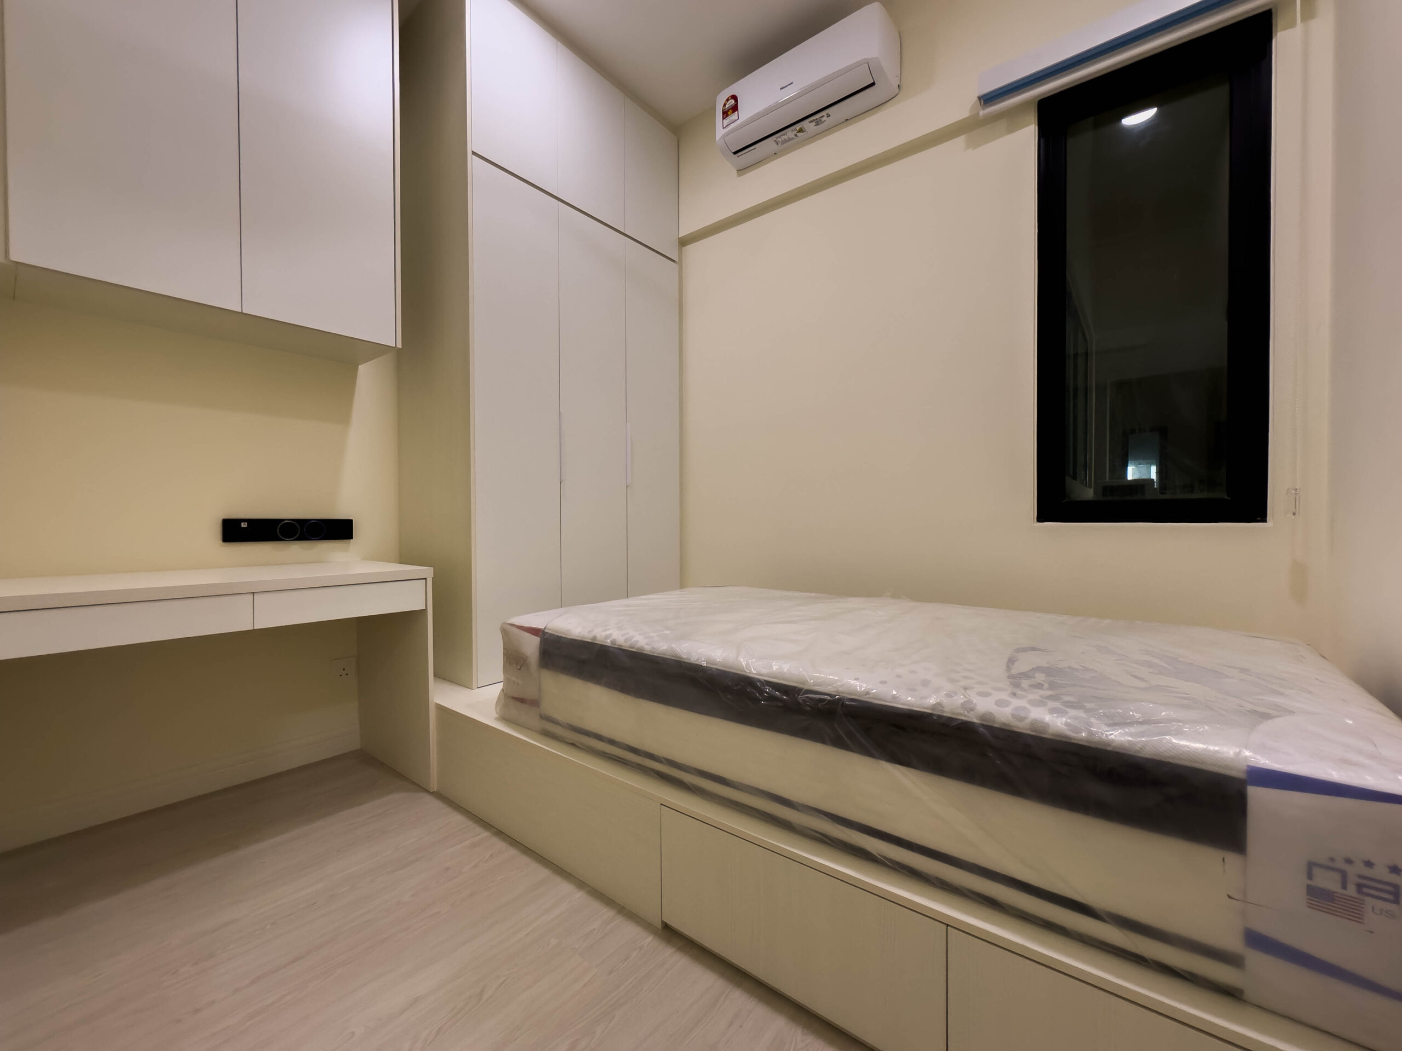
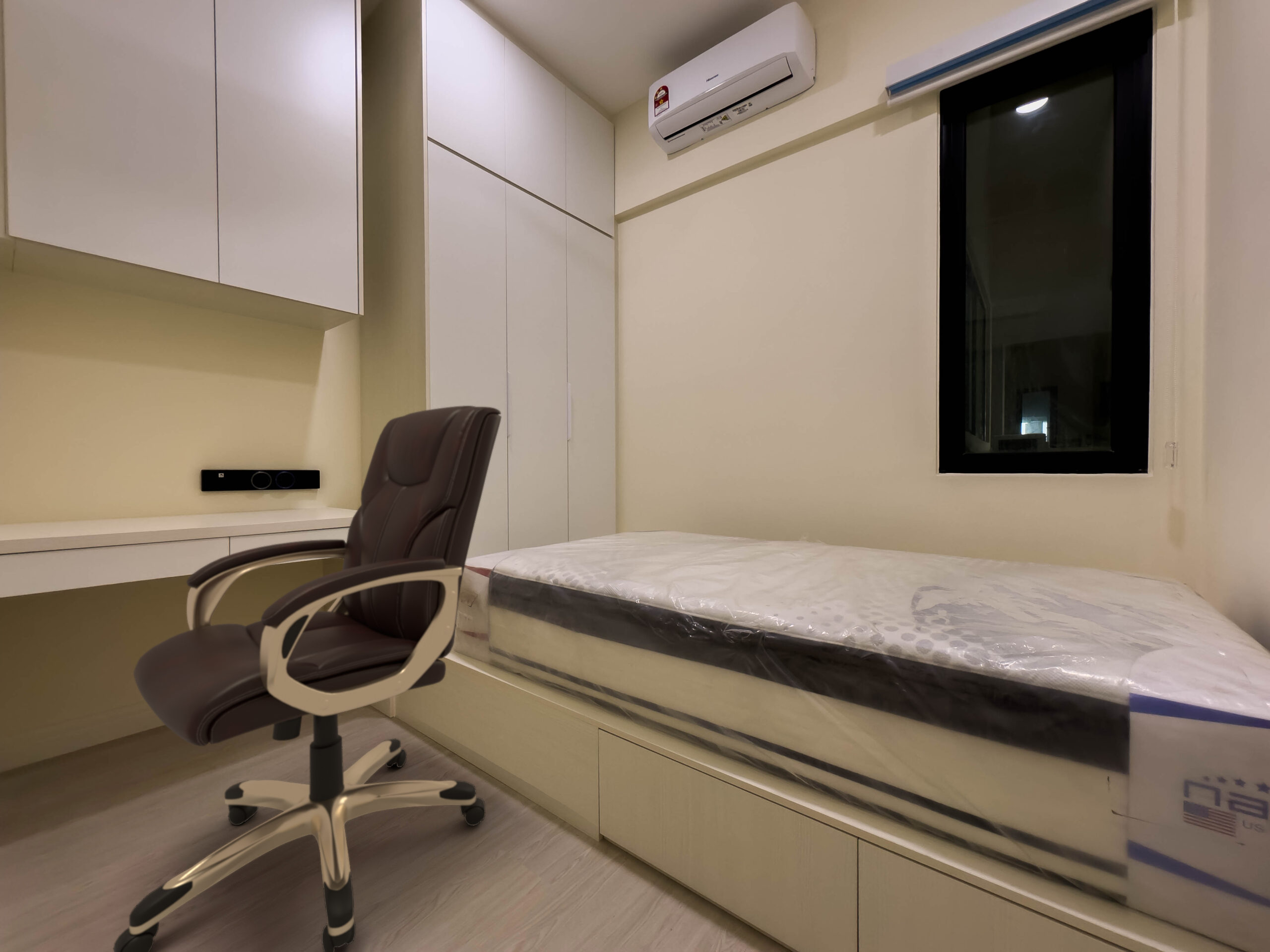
+ chair [113,405,502,952]
